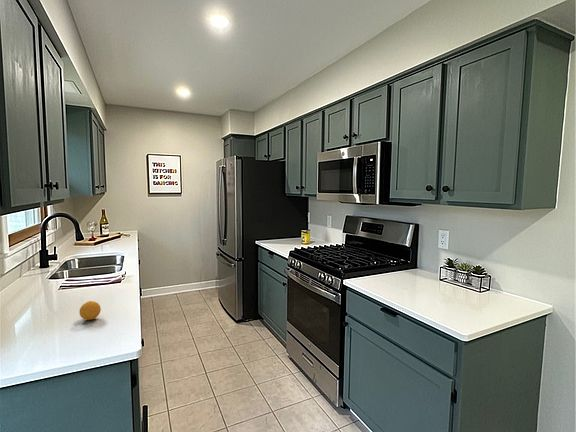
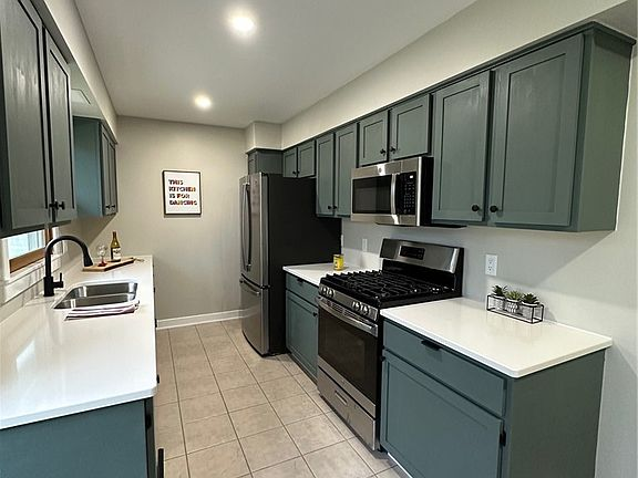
- fruit [78,300,102,321]
